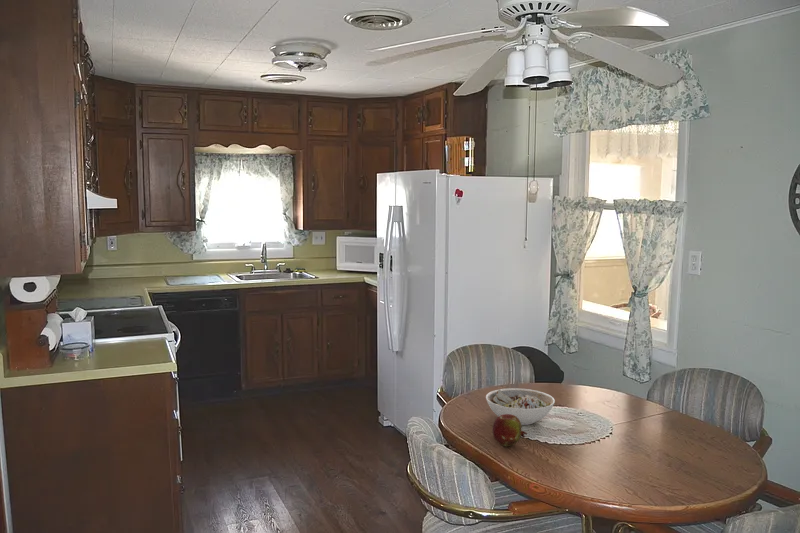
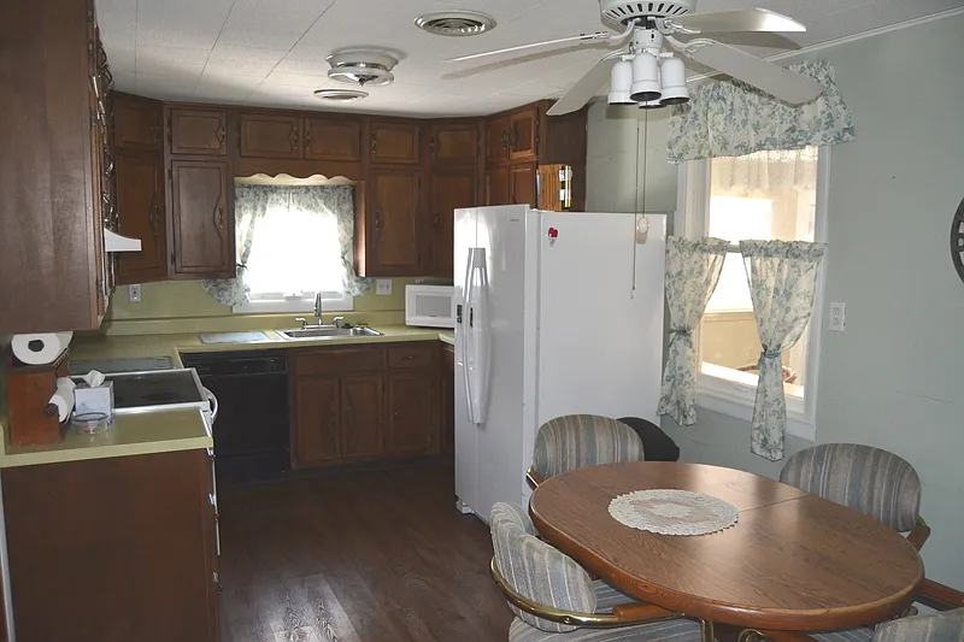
- bowl [485,387,556,426]
- fruit [491,414,528,447]
